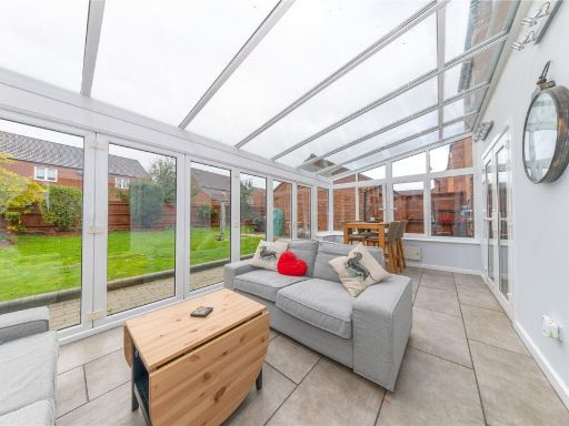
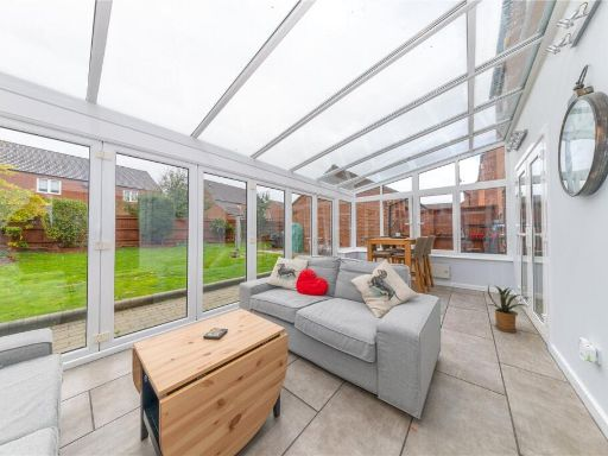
+ house plant [487,283,531,334]
